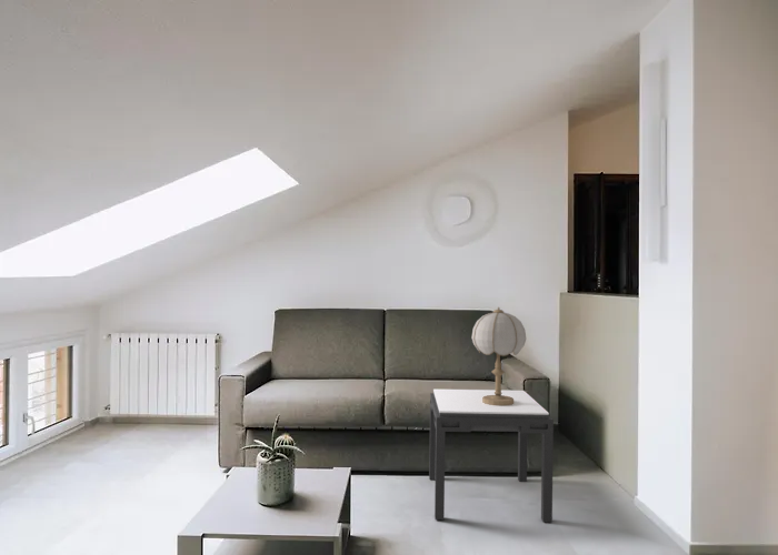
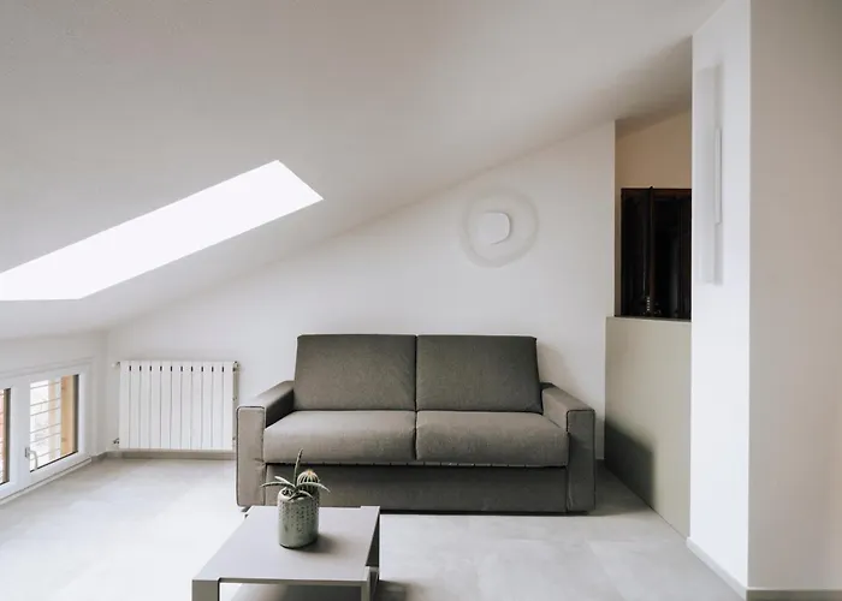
- side table [428,389,555,524]
- table lamp [471,306,527,405]
